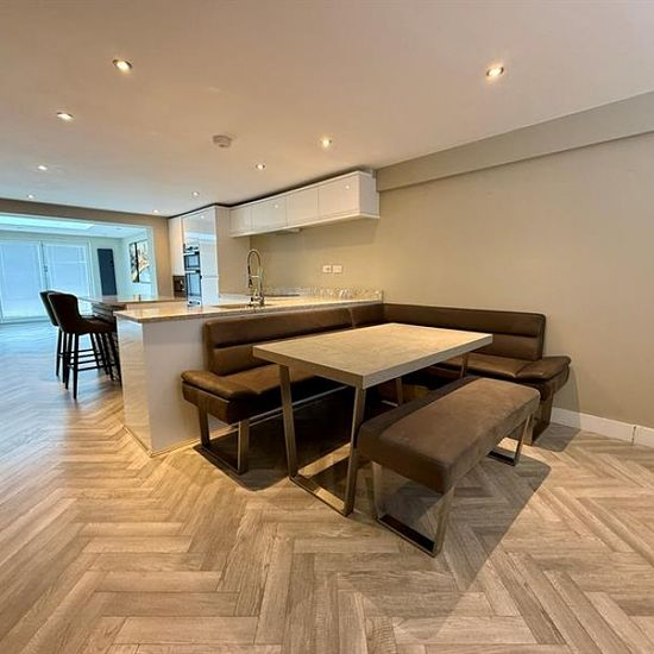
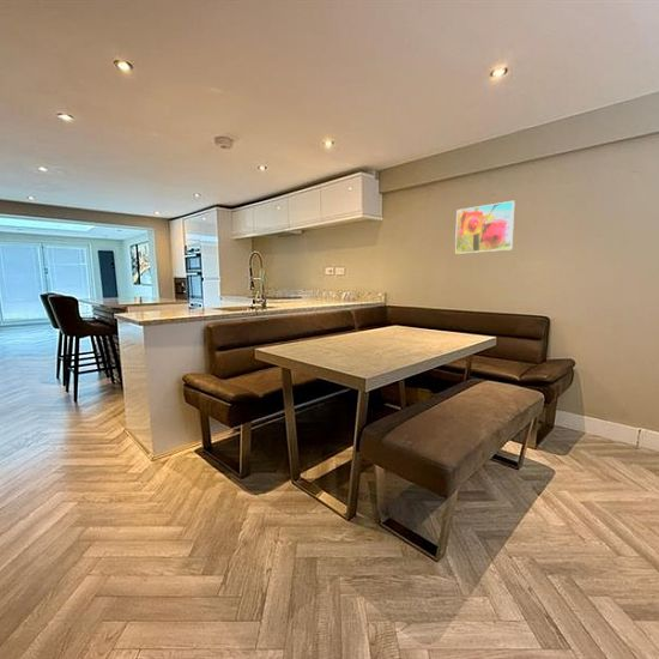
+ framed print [454,200,516,255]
